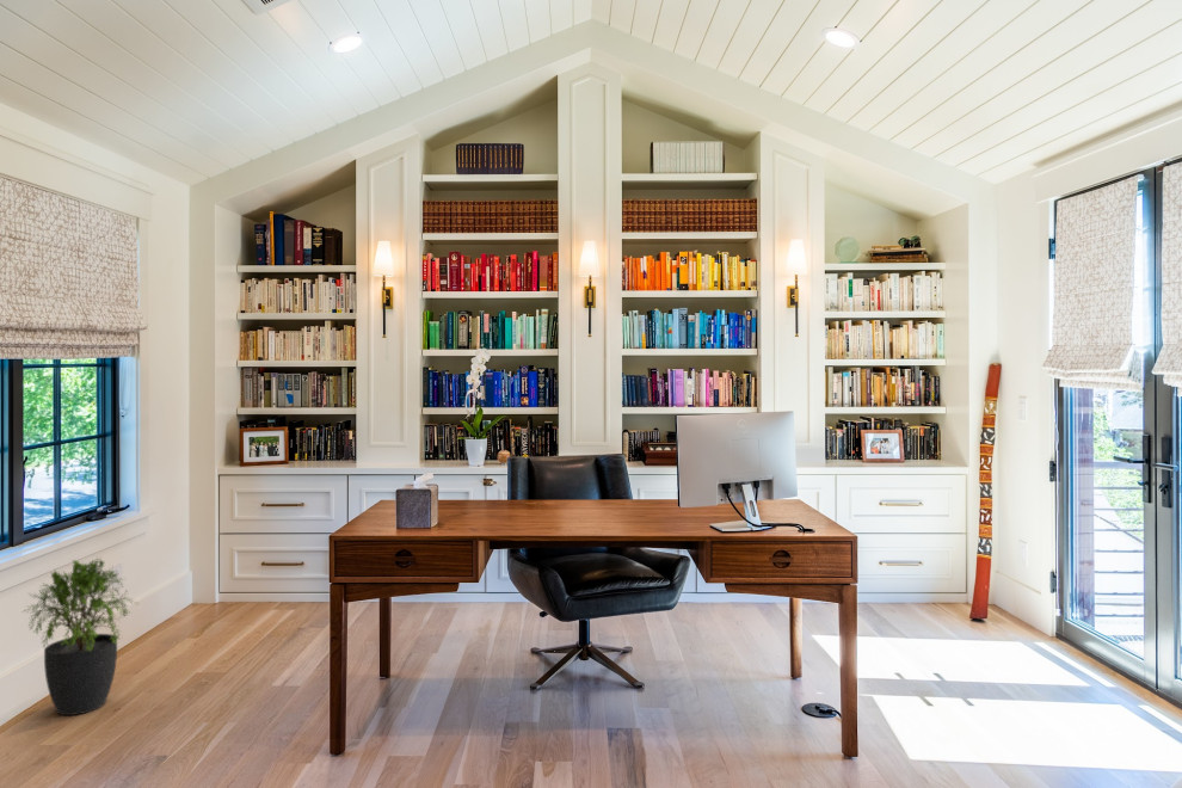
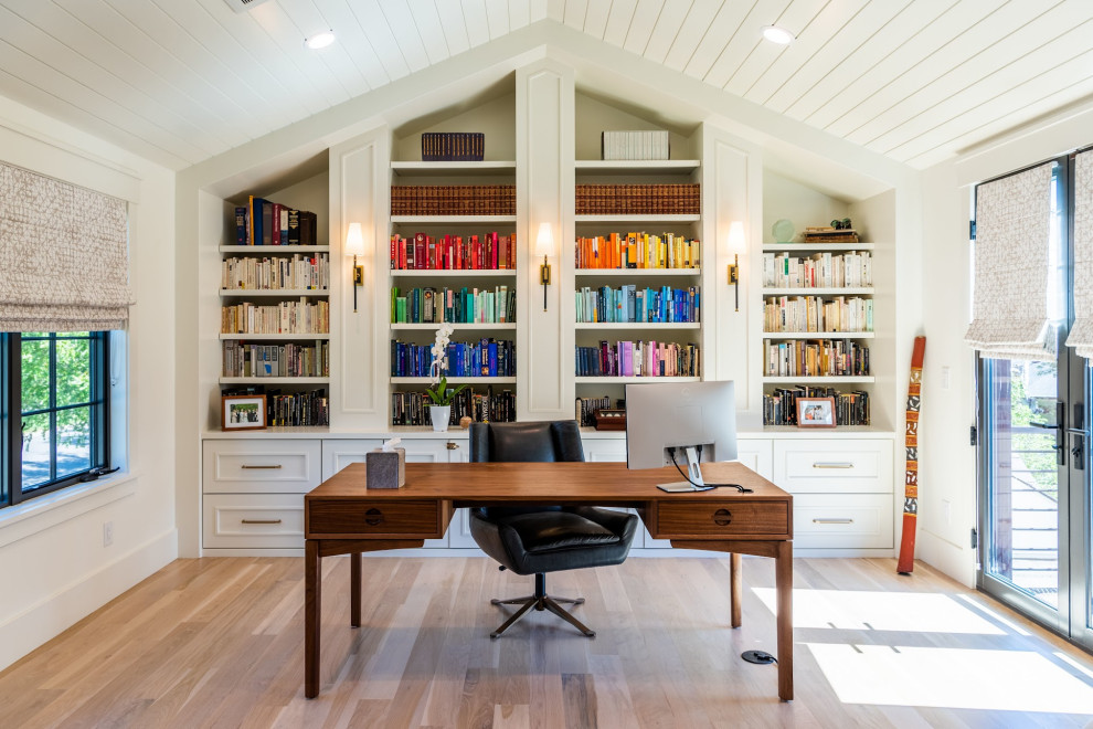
- potted plant [20,556,138,716]
